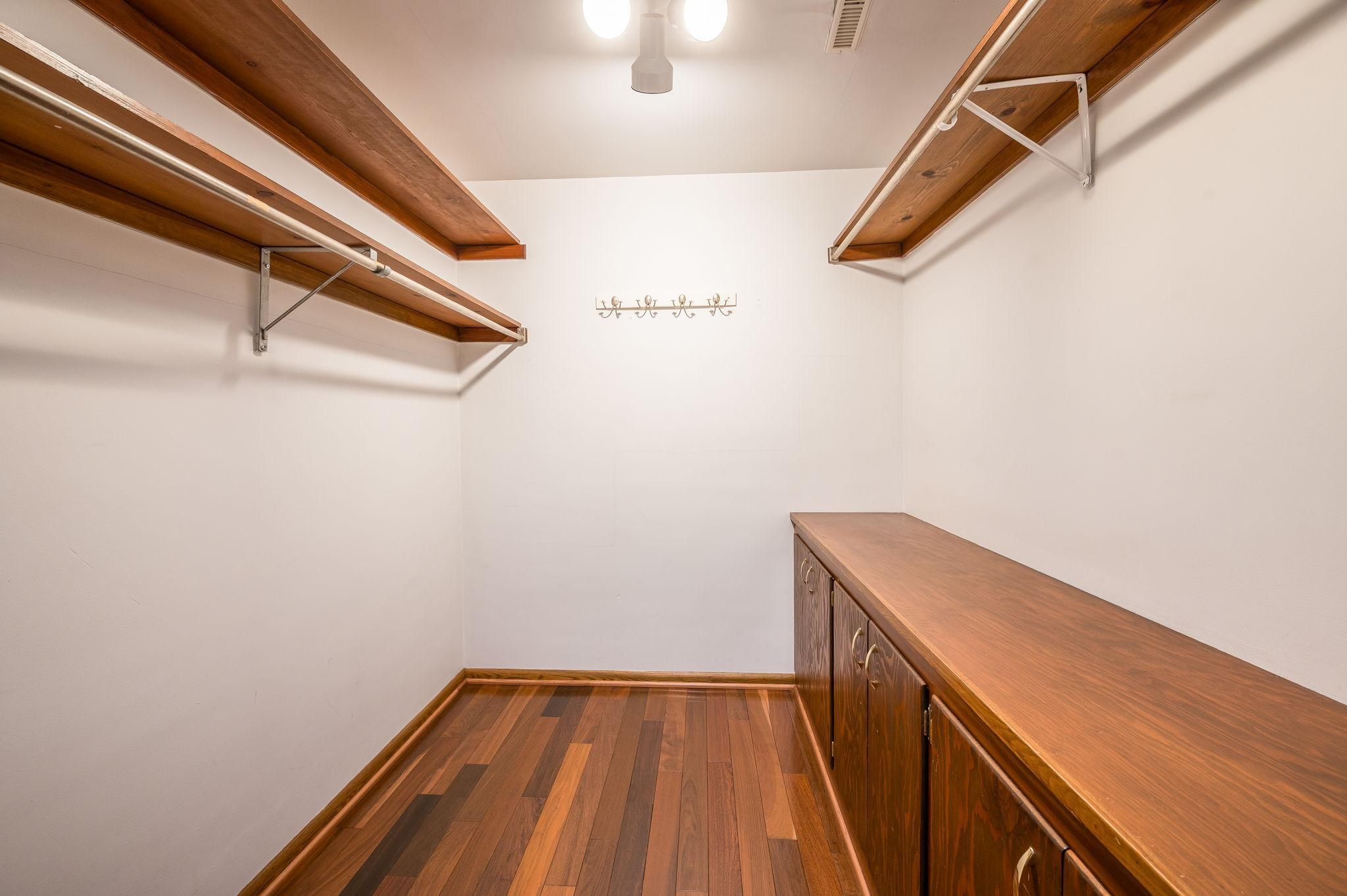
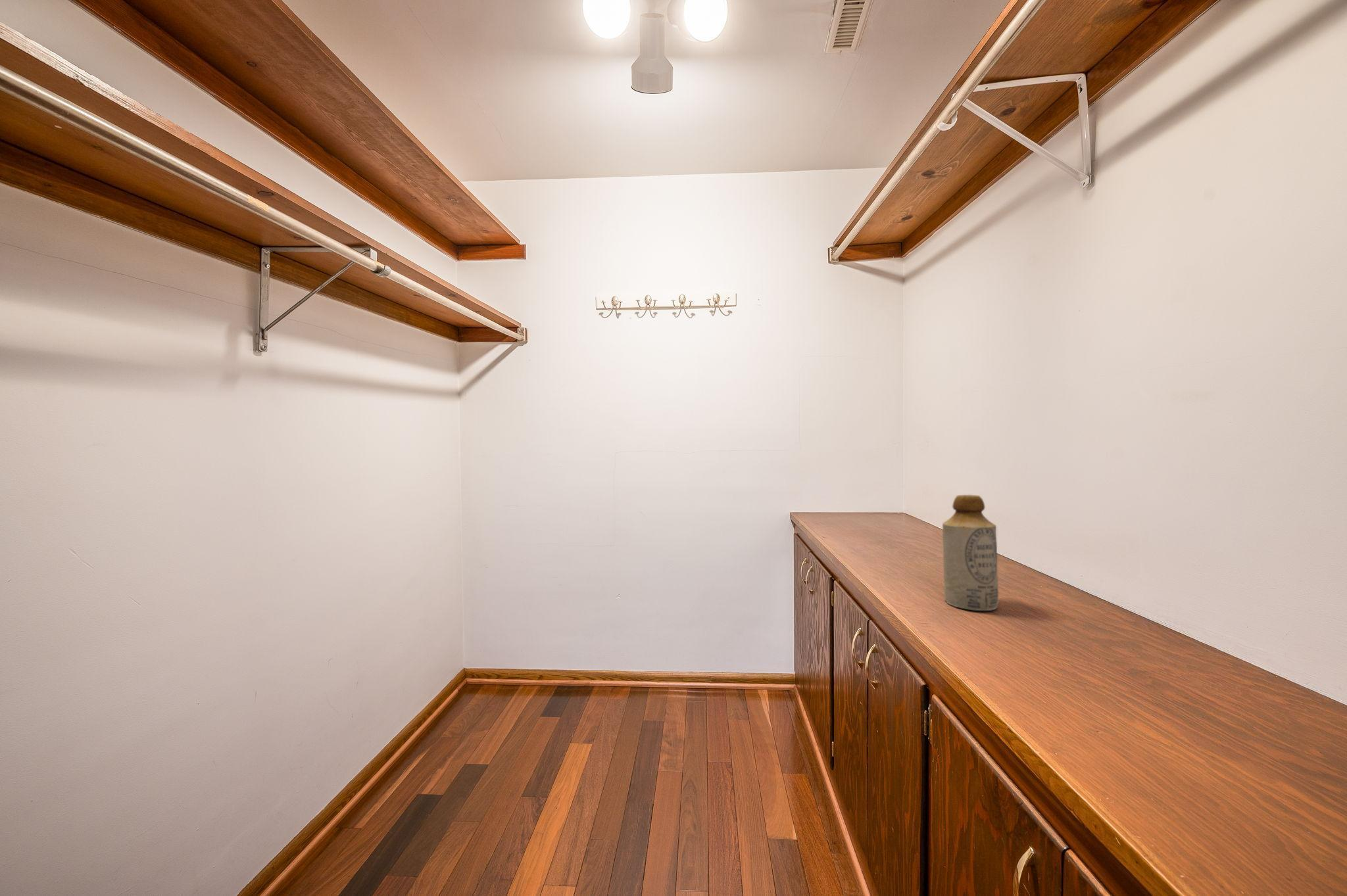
+ bottle [942,494,1000,611]
